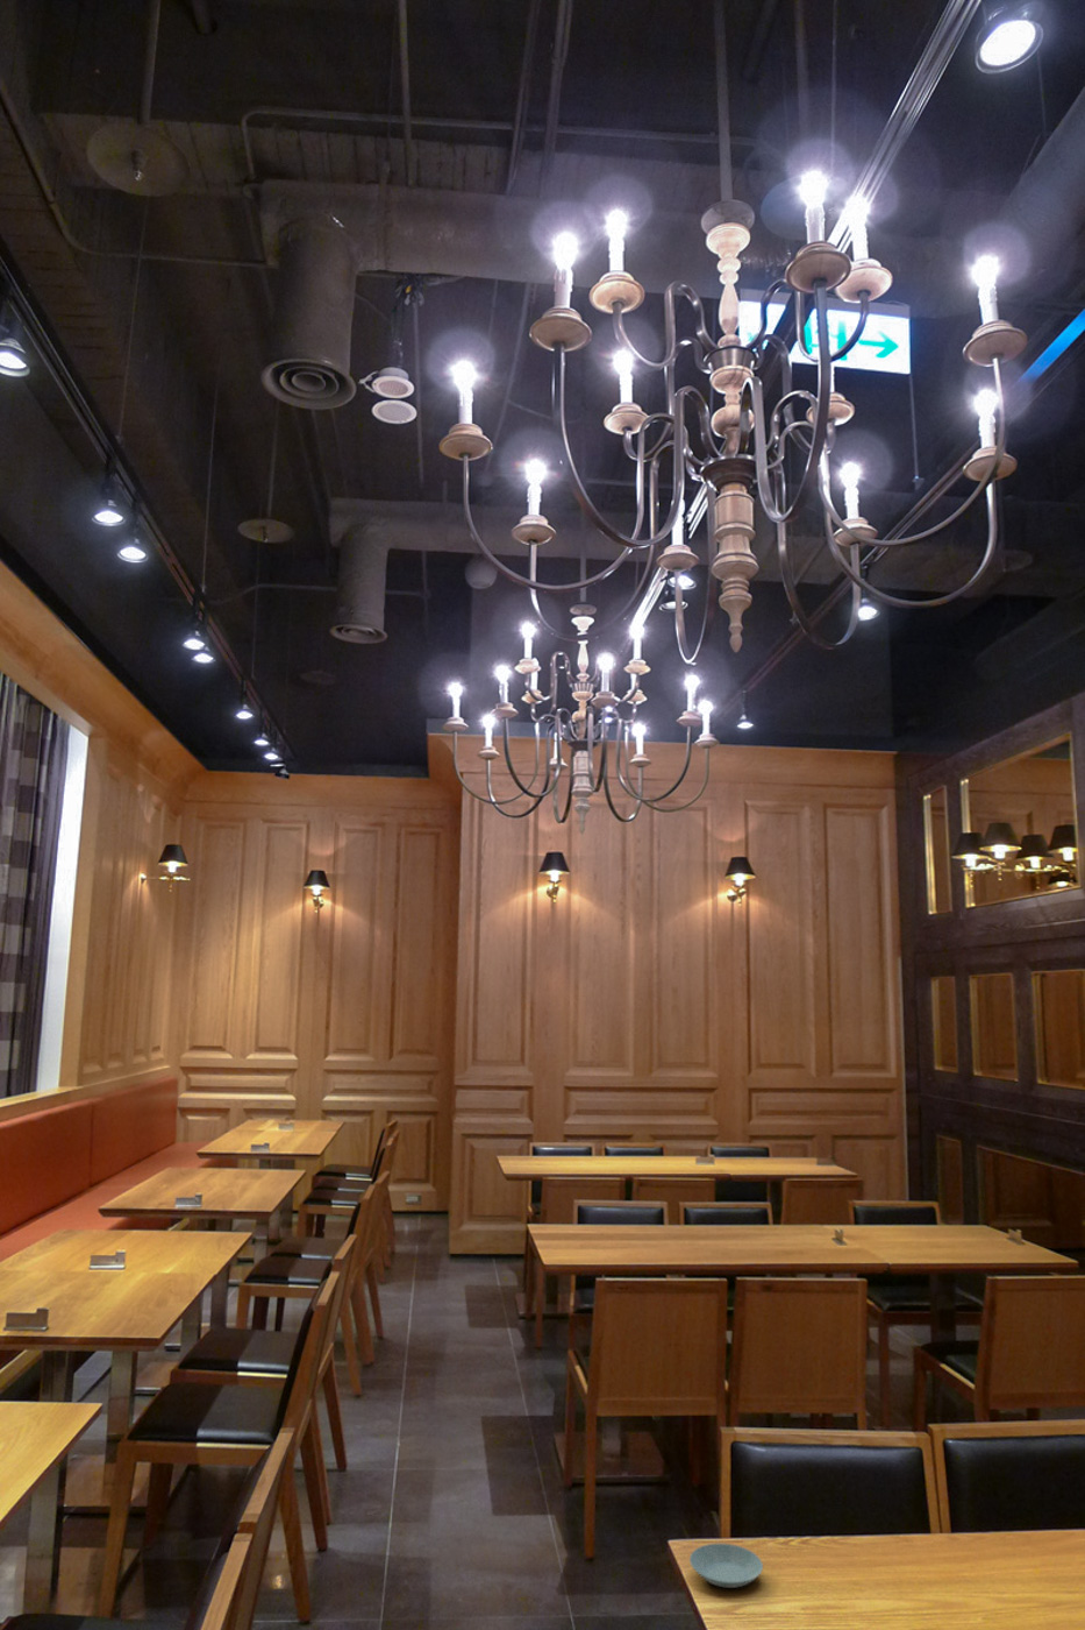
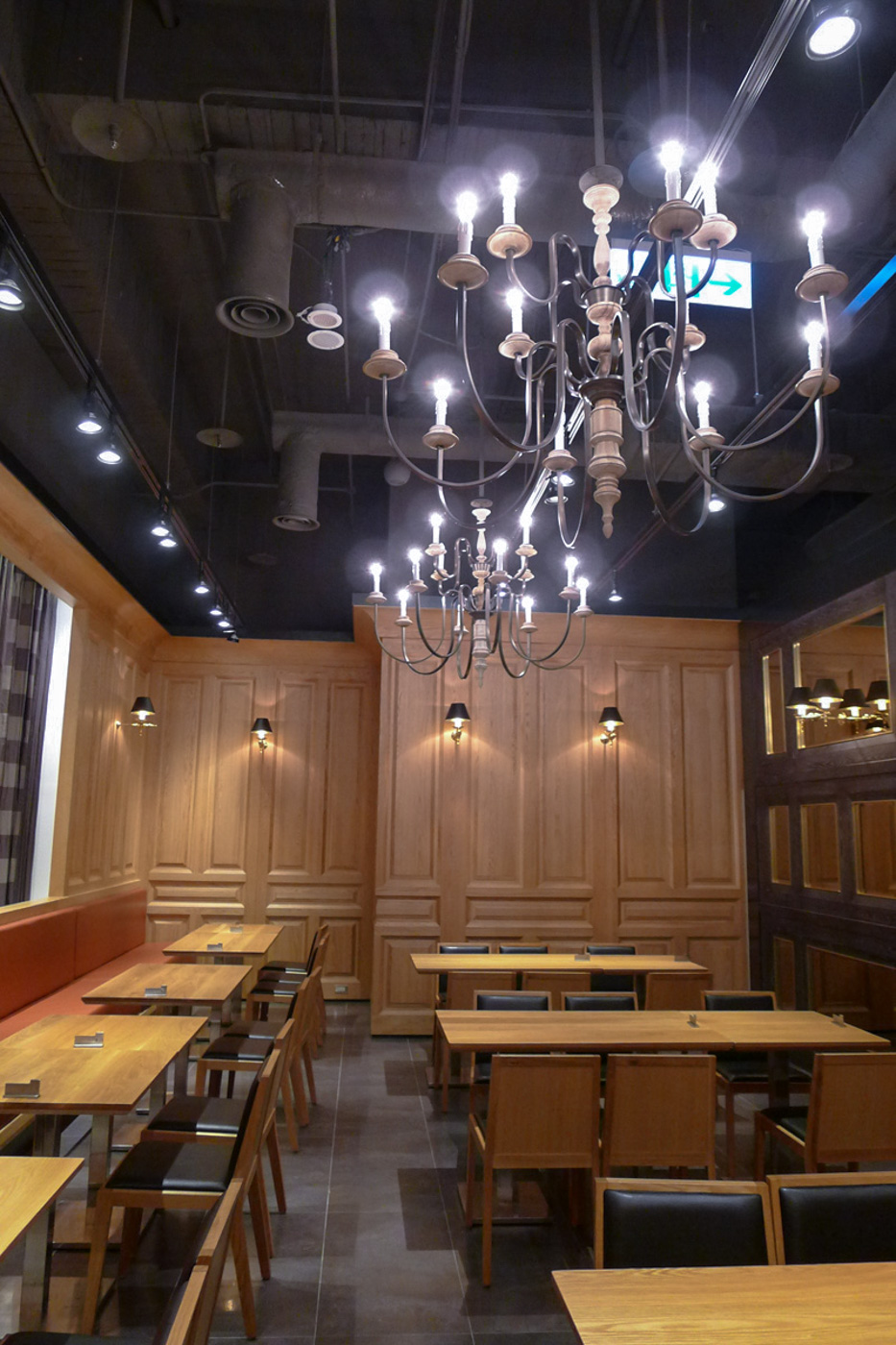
- saucer [689,1543,764,1589]
